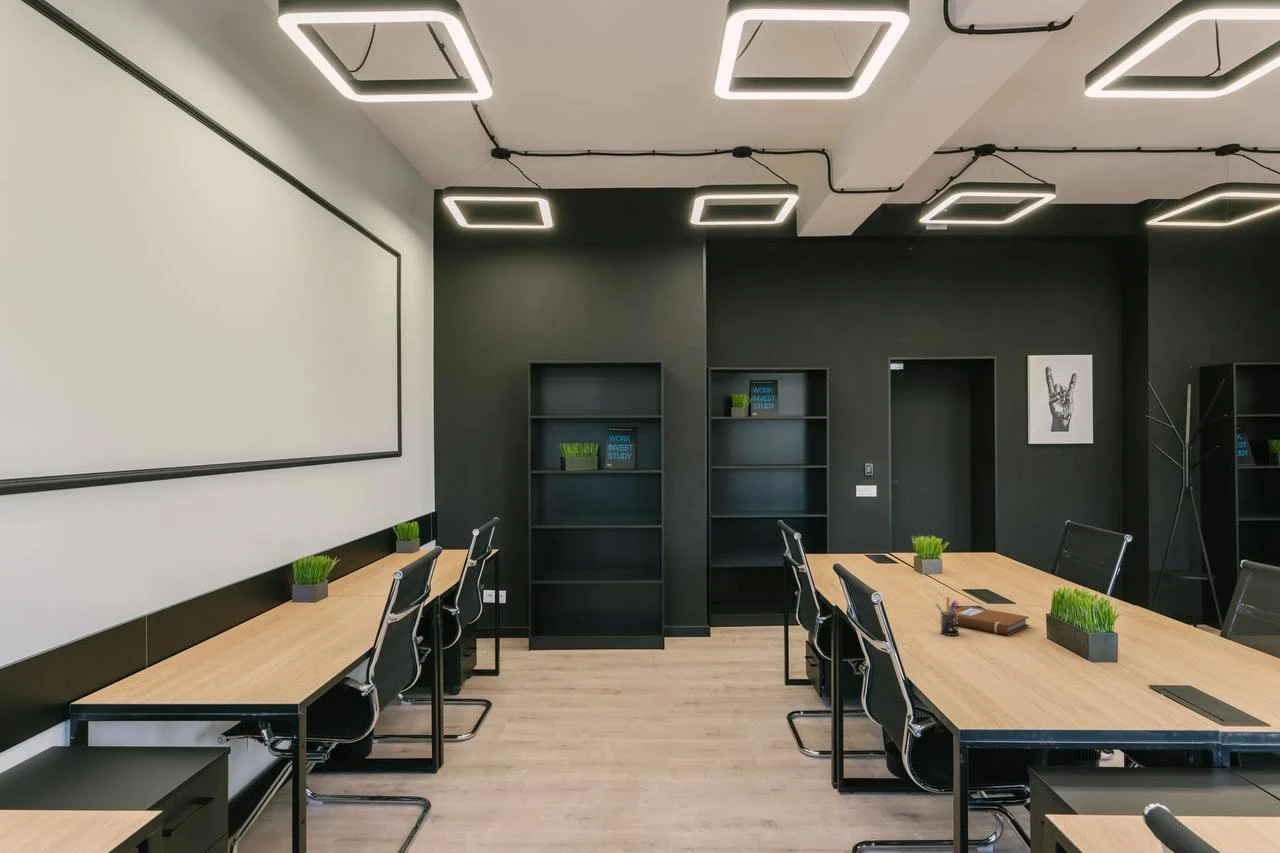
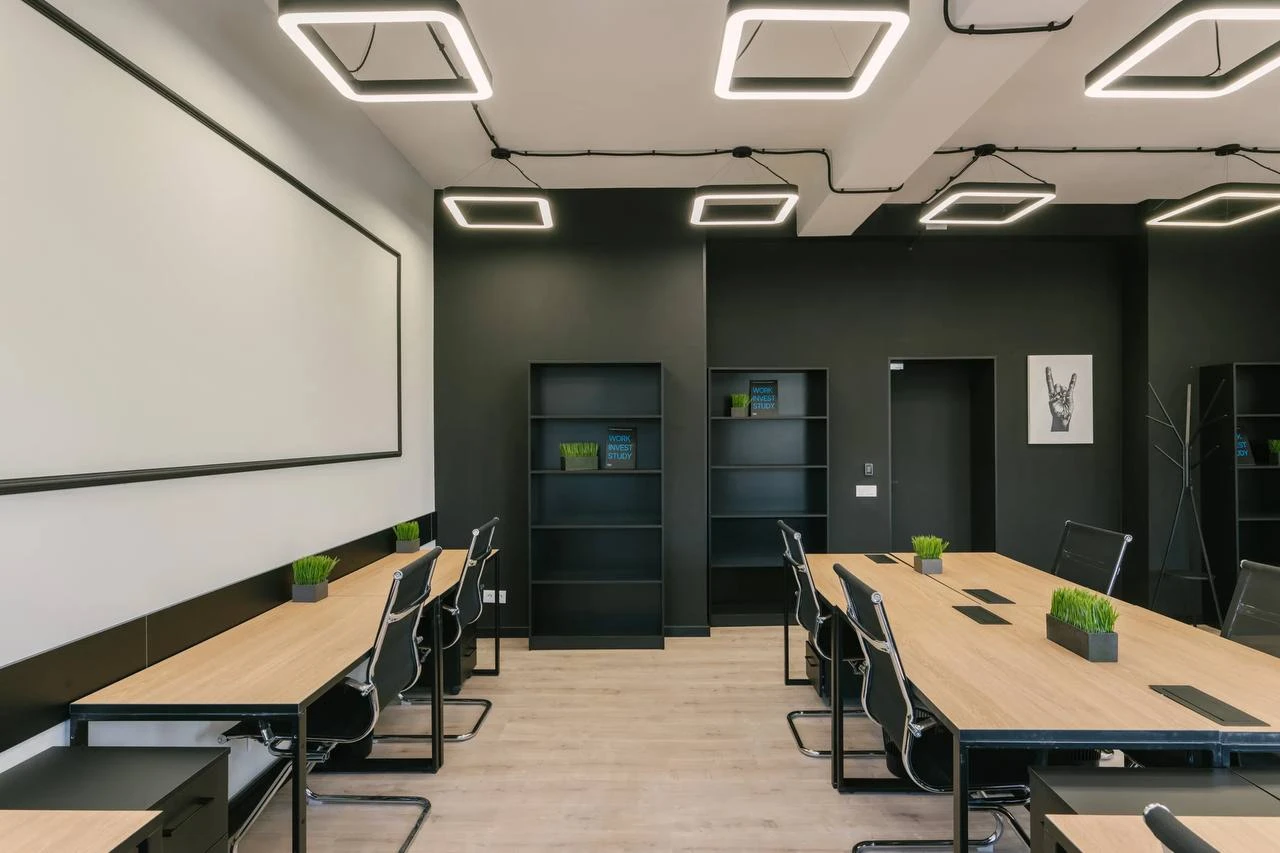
- pen holder [935,596,960,637]
- notebook [943,605,1030,636]
